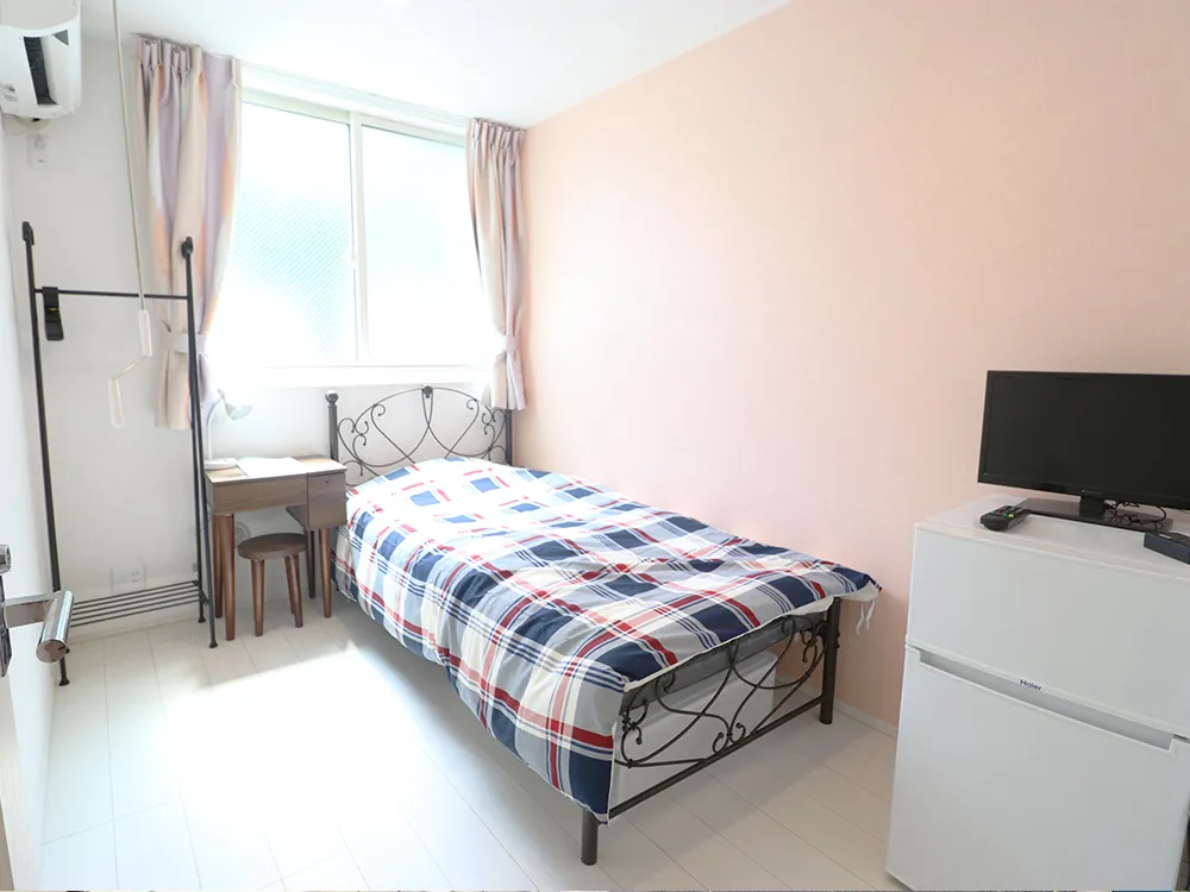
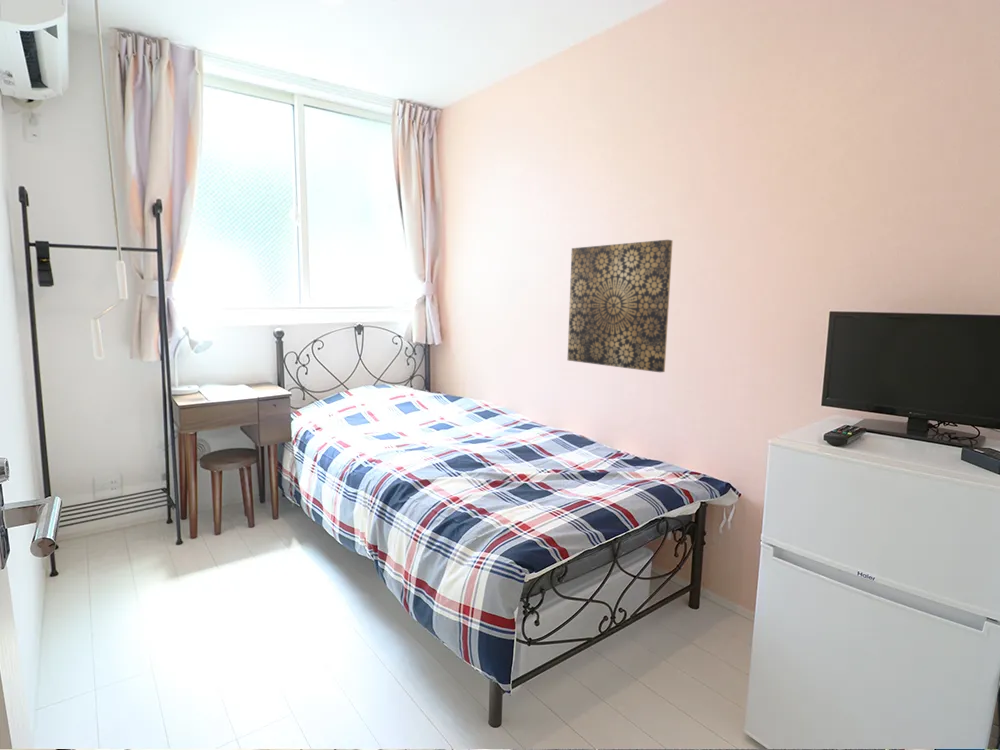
+ wall art [567,239,674,373]
